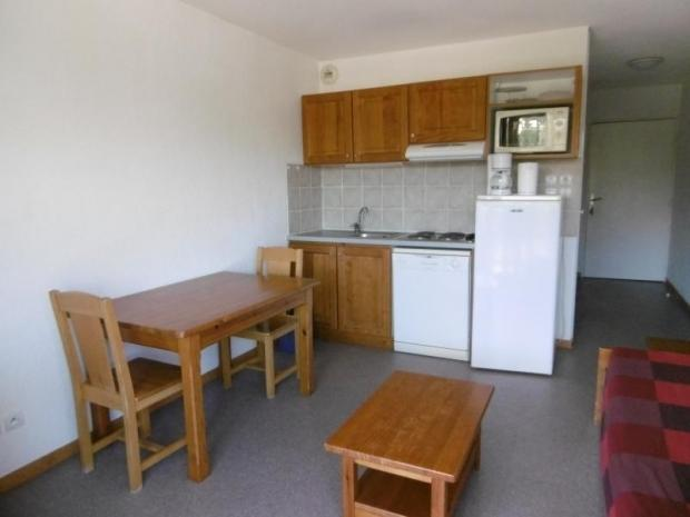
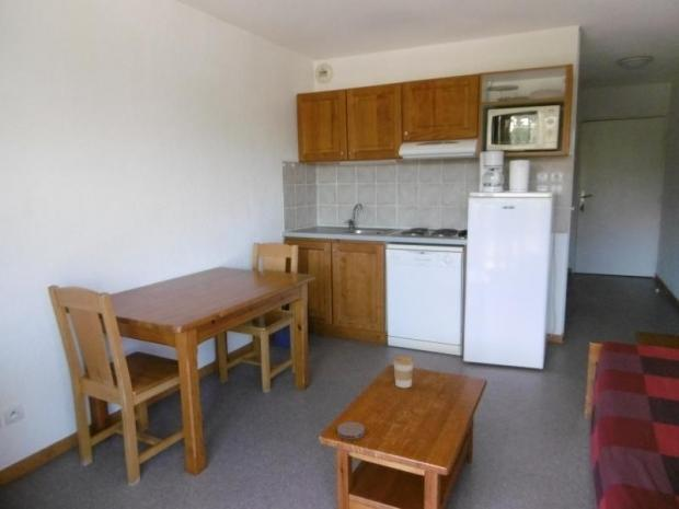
+ coffee cup [392,355,415,389]
+ coaster [336,420,366,441]
